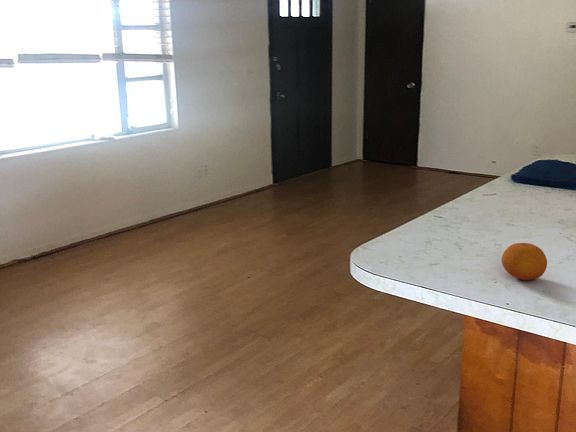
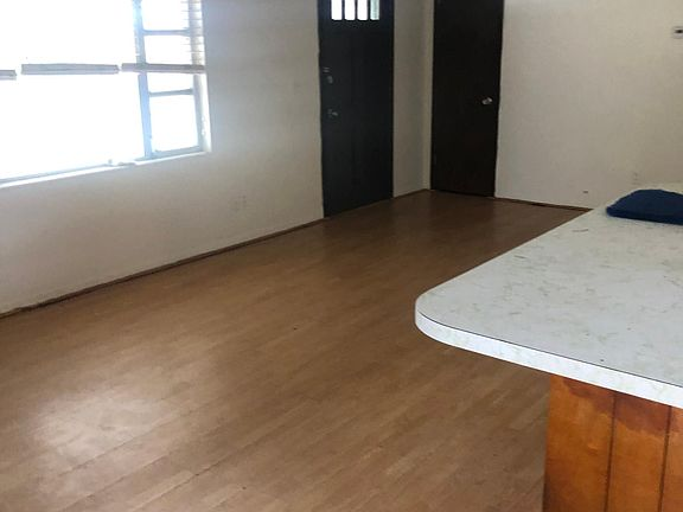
- fruit [501,242,548,281]
